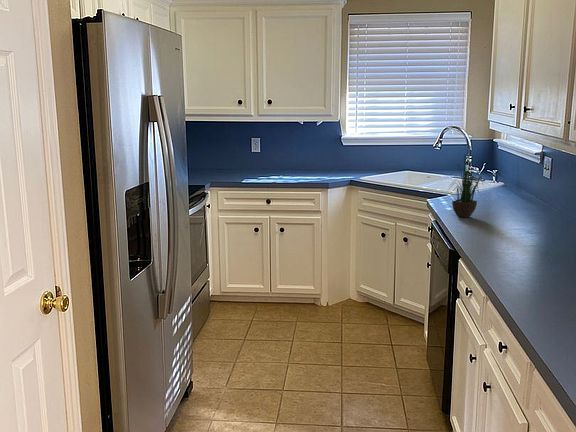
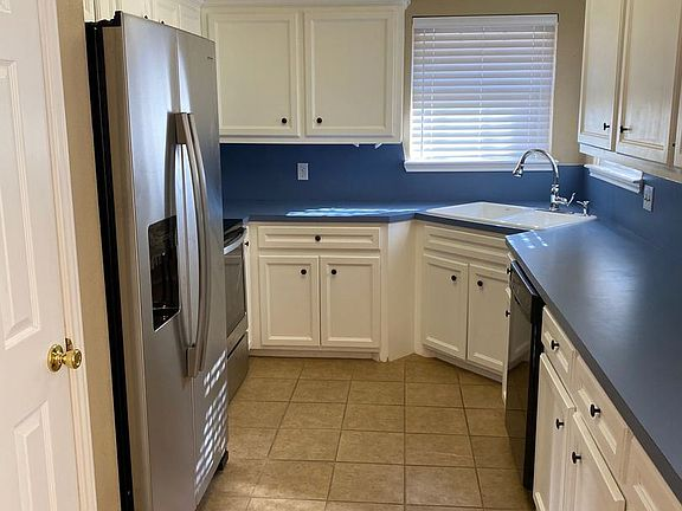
- potted plant [447,143,490,219]
